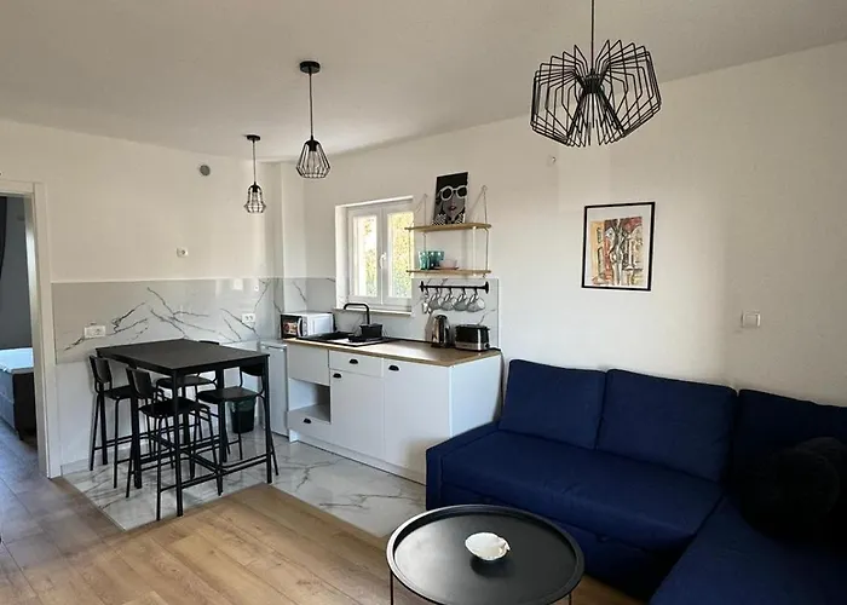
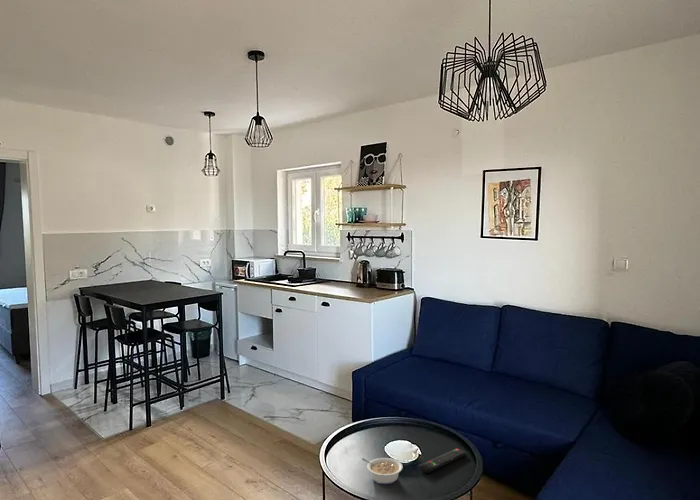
+ remote control [417,447,467,474]
+ legume [361,457,404,485]
